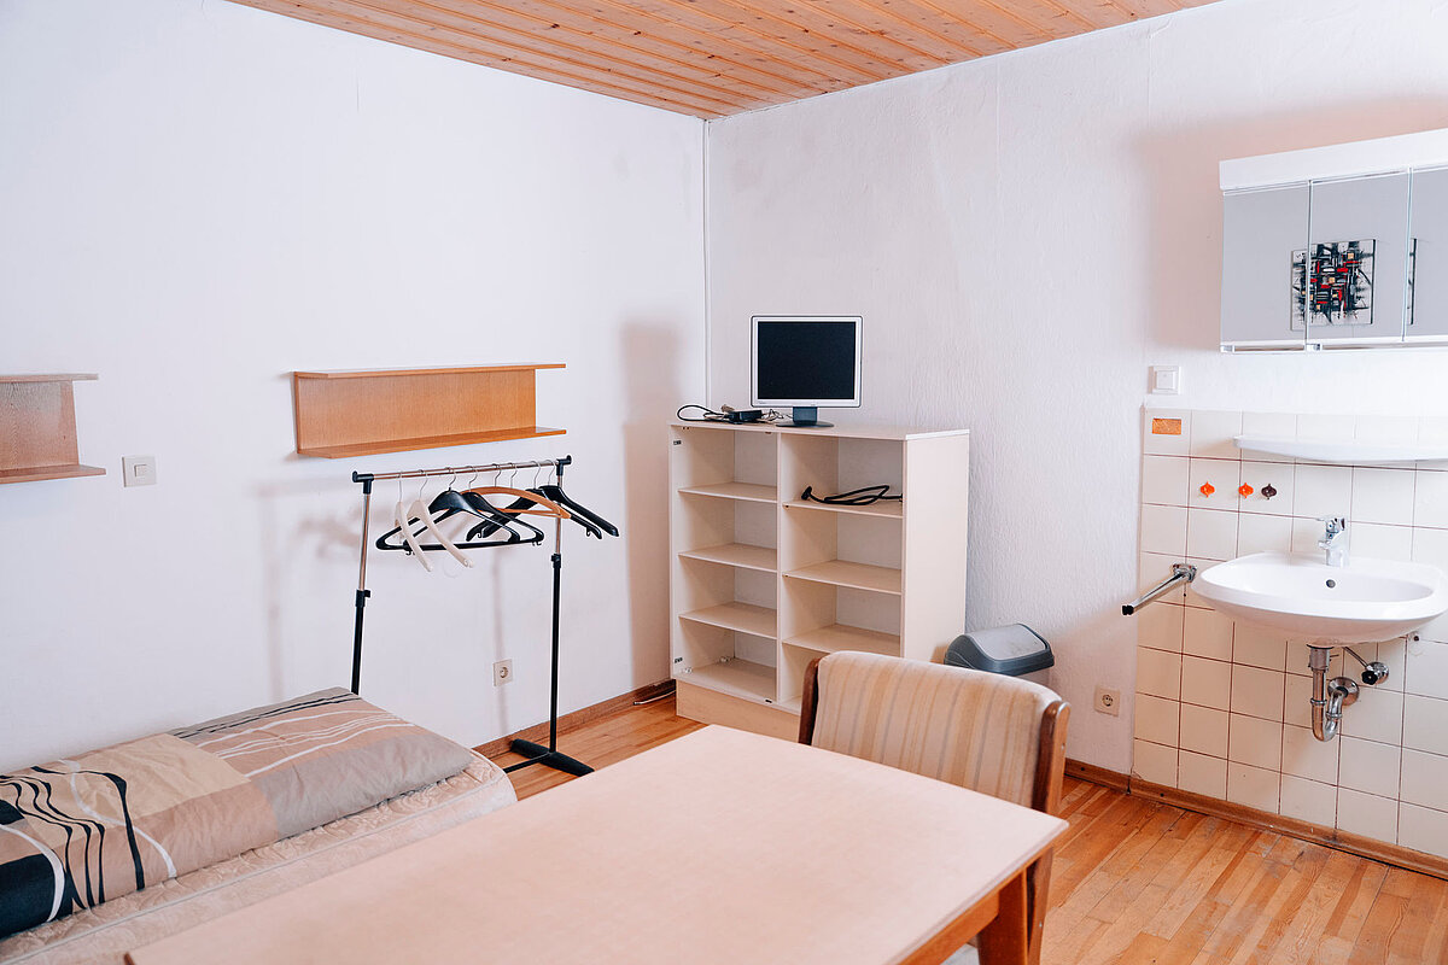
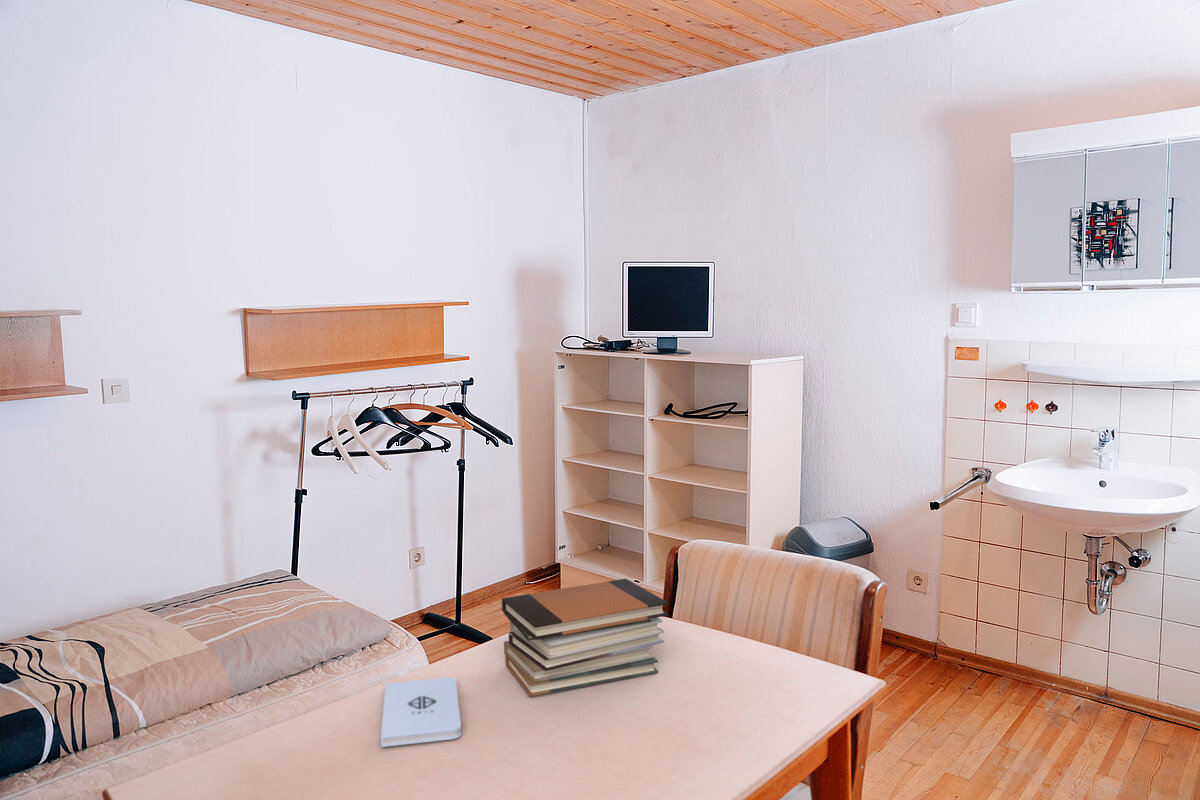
+ notepad [380,676,462,748]
+ book stack [501,578,669,697]
